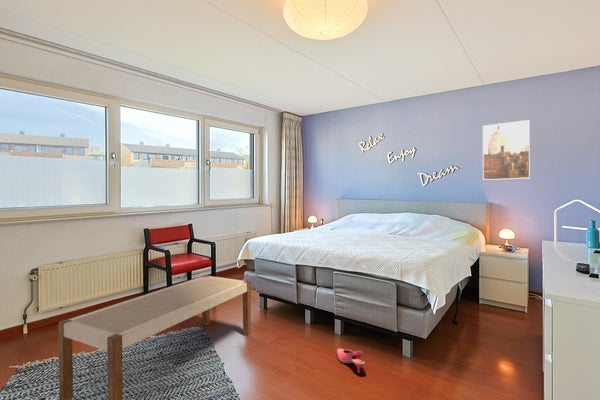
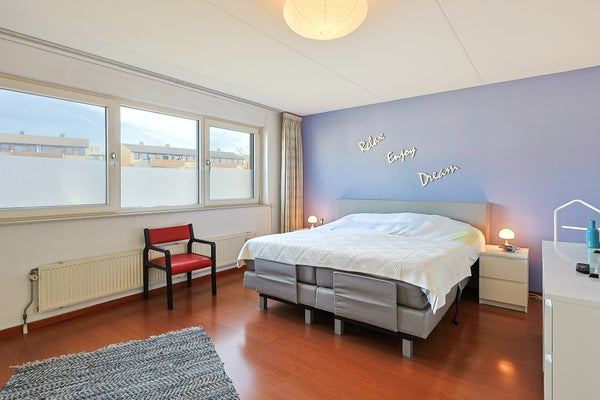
- shoe [336,348,366,373]
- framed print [482,119,531,181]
- bench [57,274,252,400]
